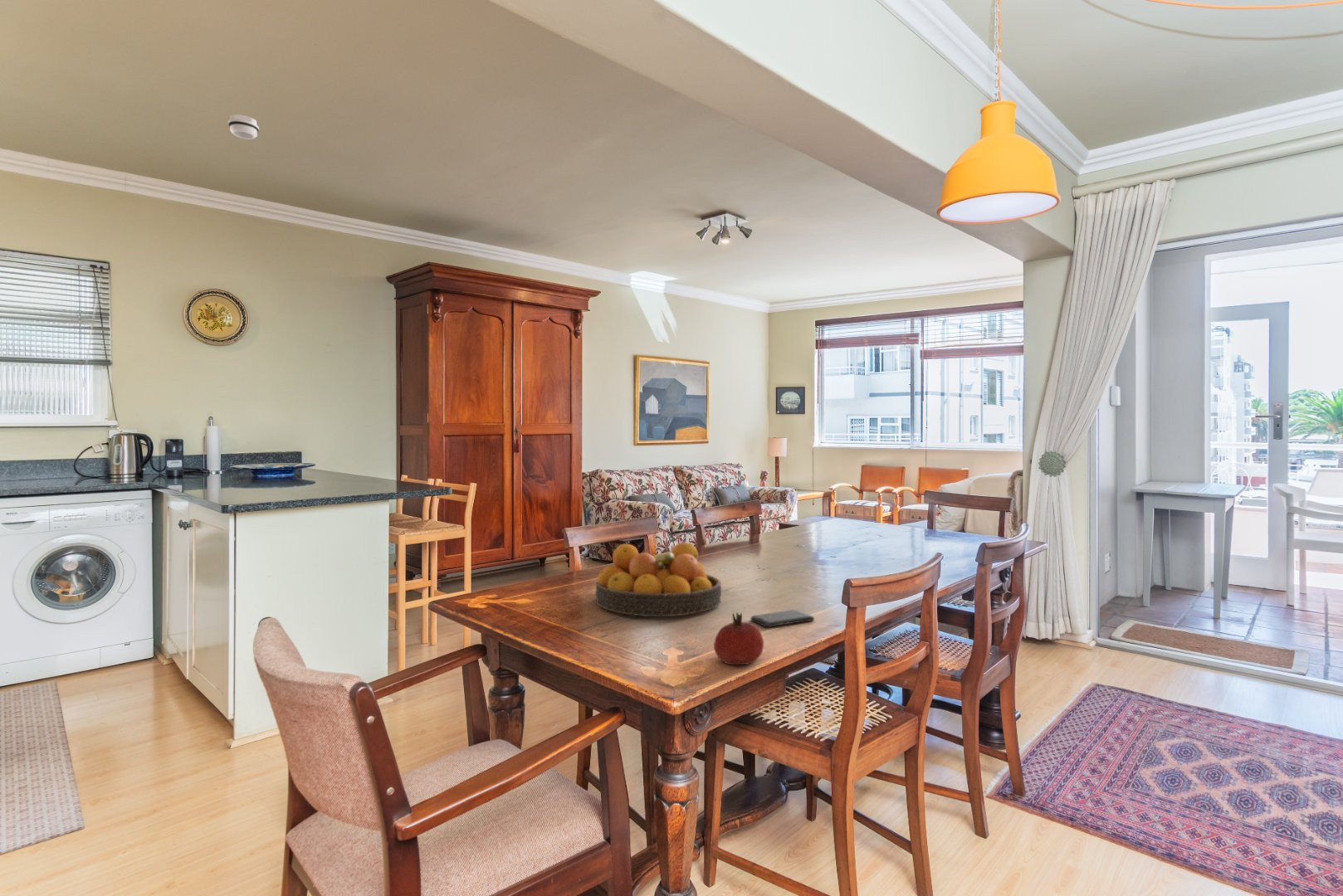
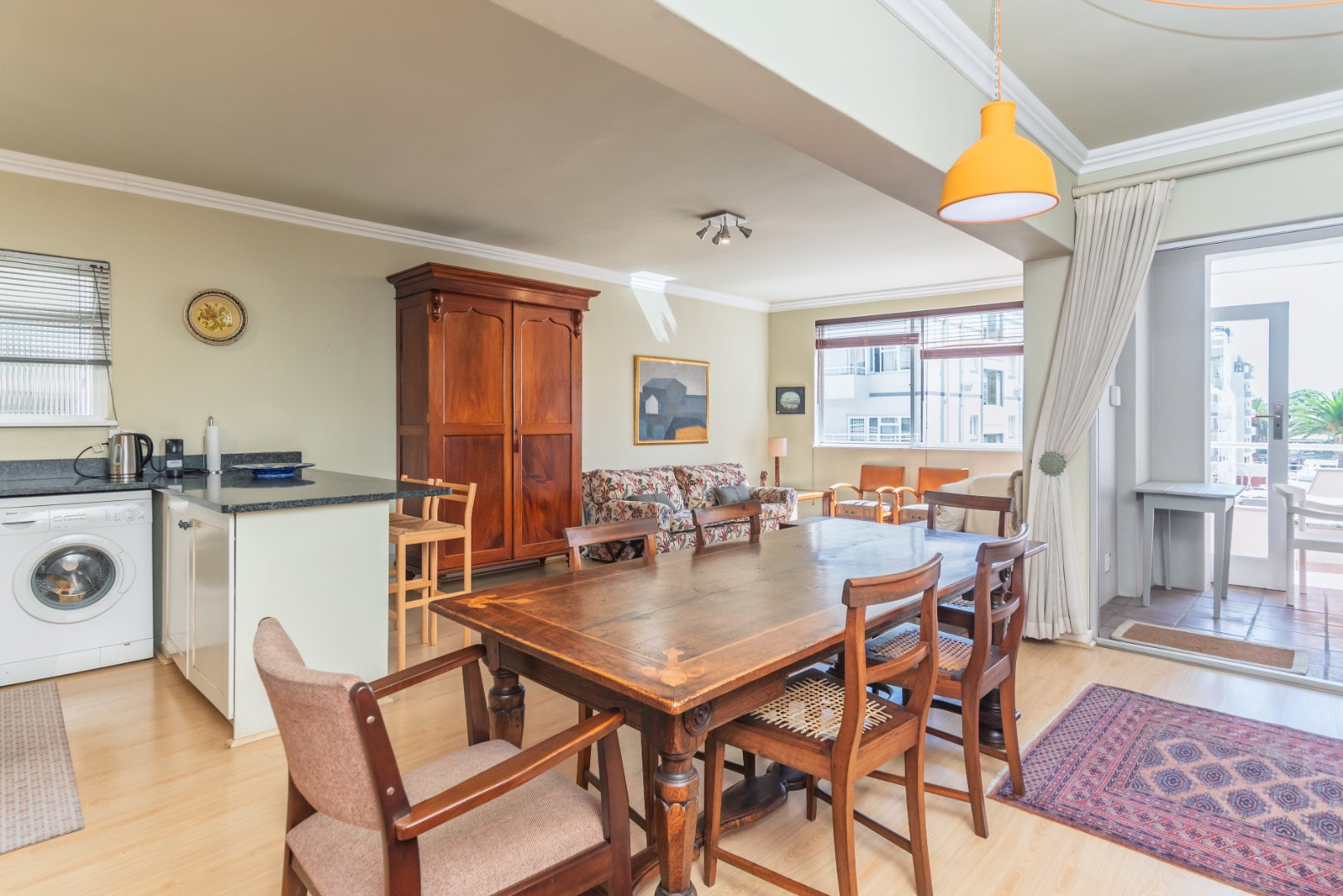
- smoke detector [227,114,260,140]
- smartphone [750,610,815,628]
- fruit [713,611,764,665]
- fruit bowl [595,542,722,617]
